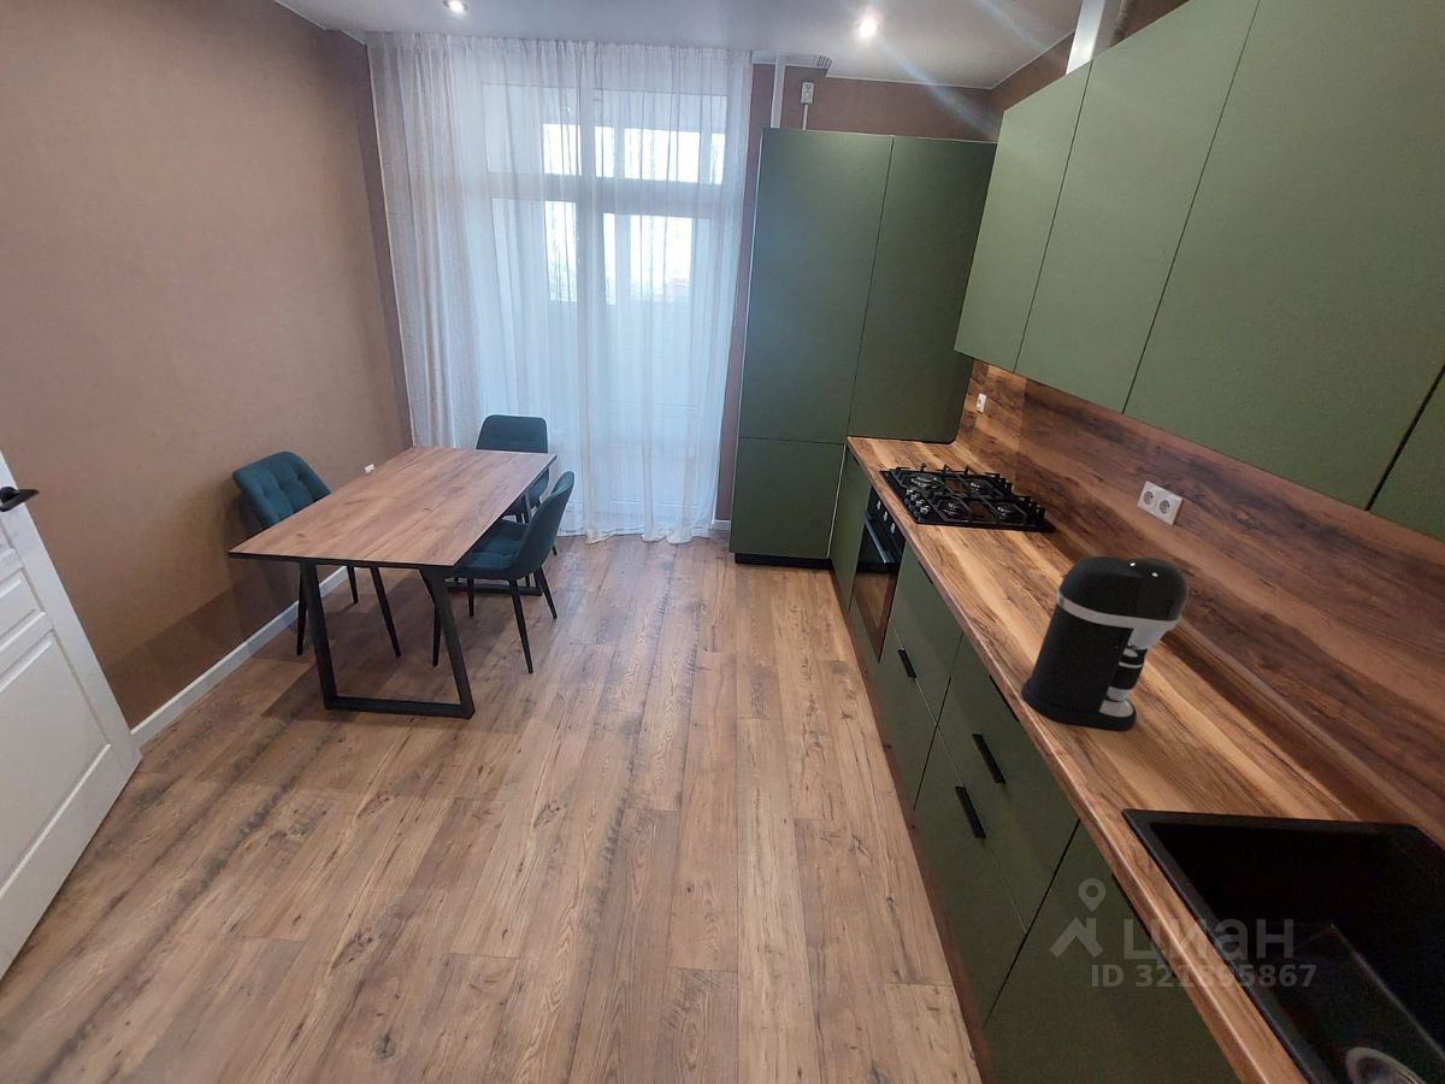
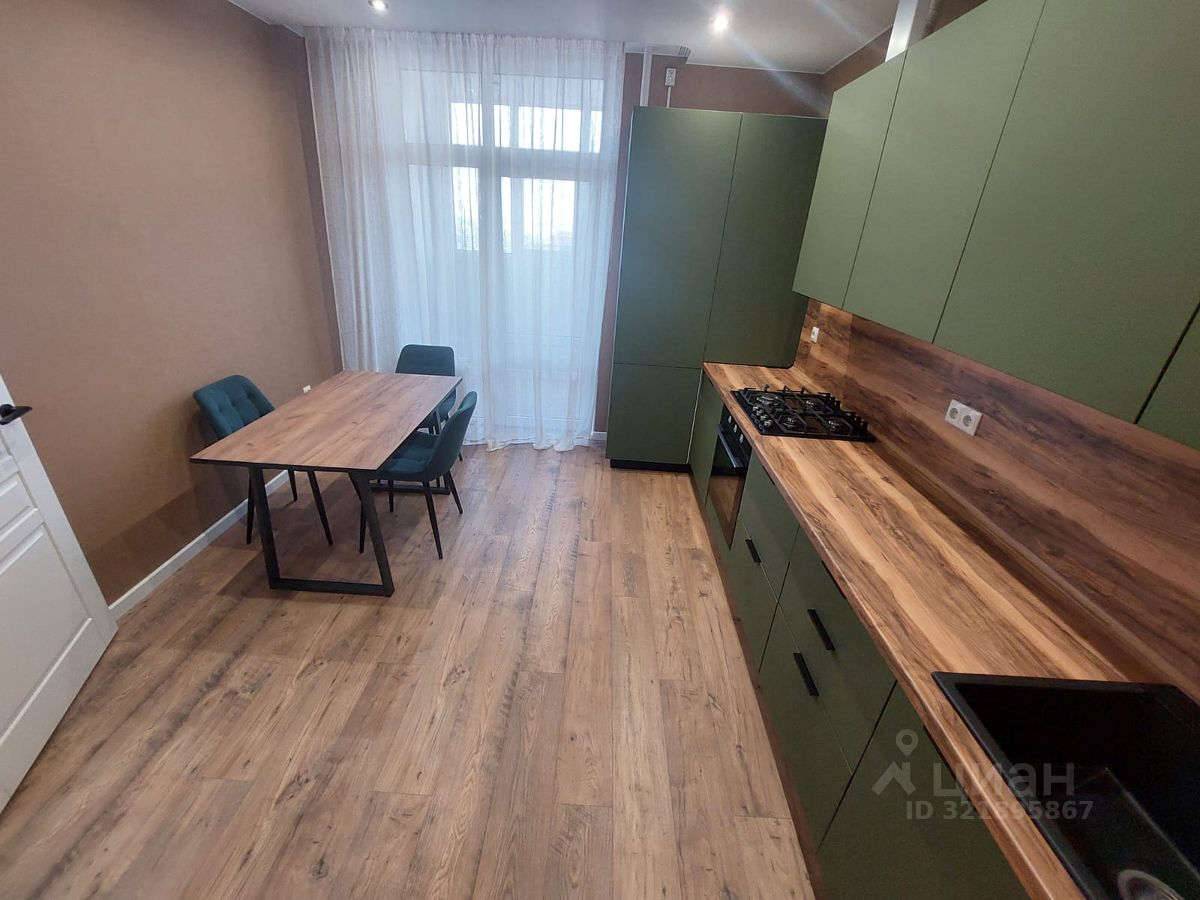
- coffee maker [1020,555,1190,731]
